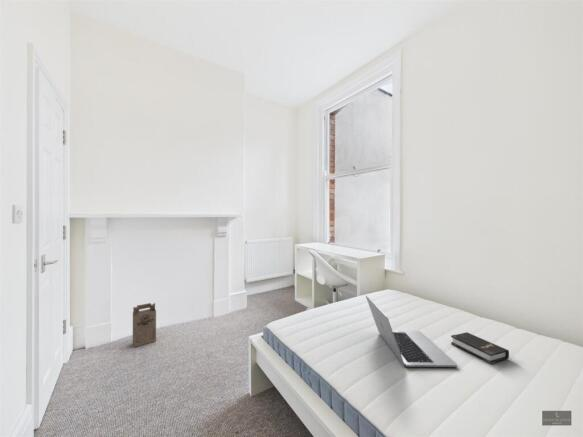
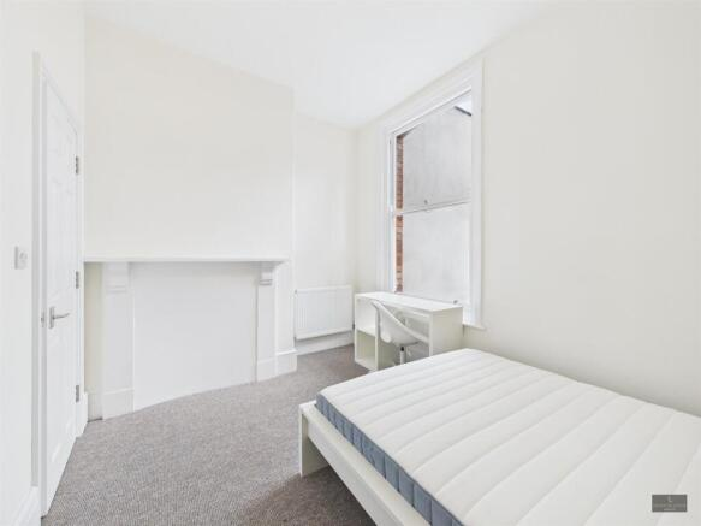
- hardback book [450,331,510,365]
- laptop [364,294,458,368]
- cardboard box [132,302,157,348]
